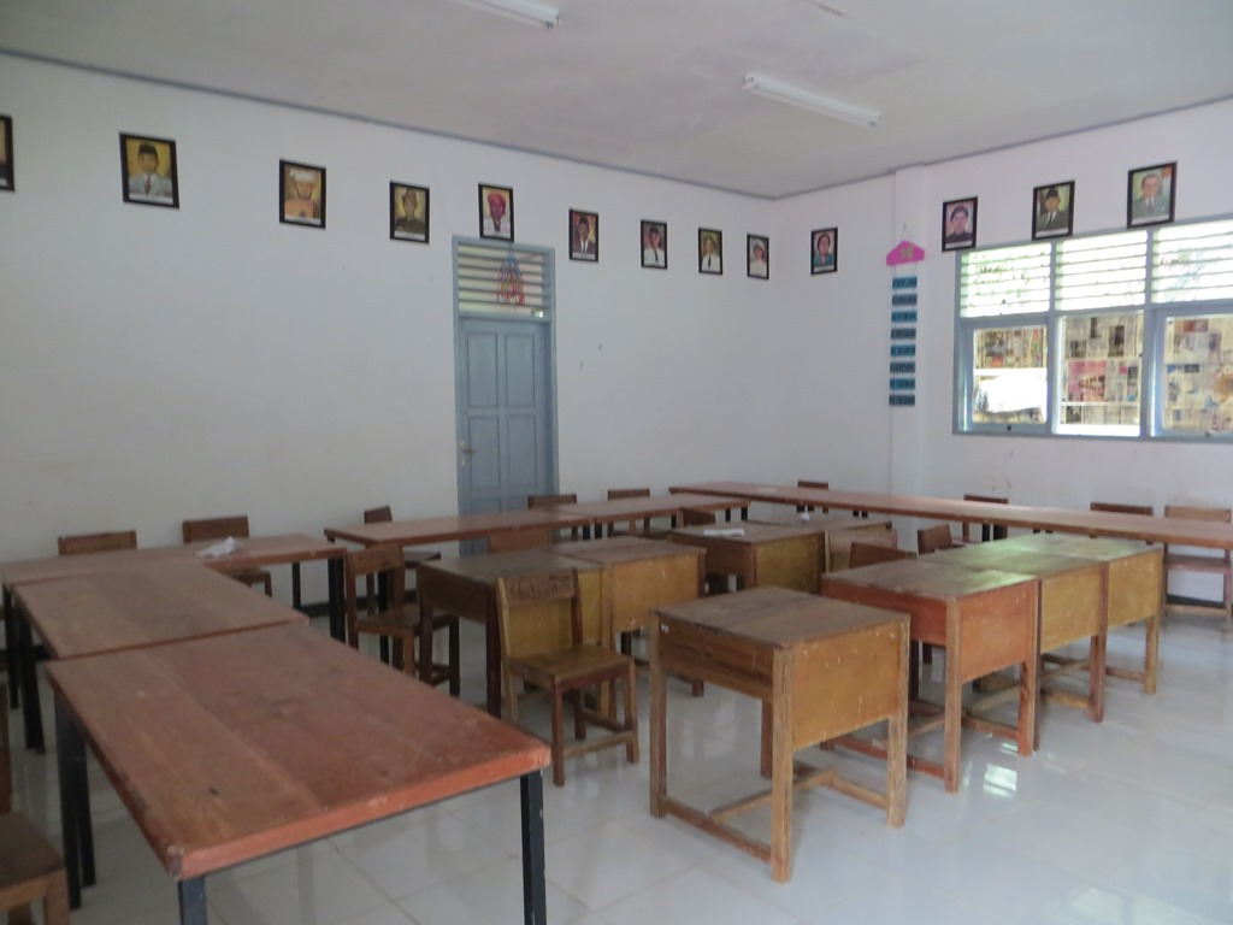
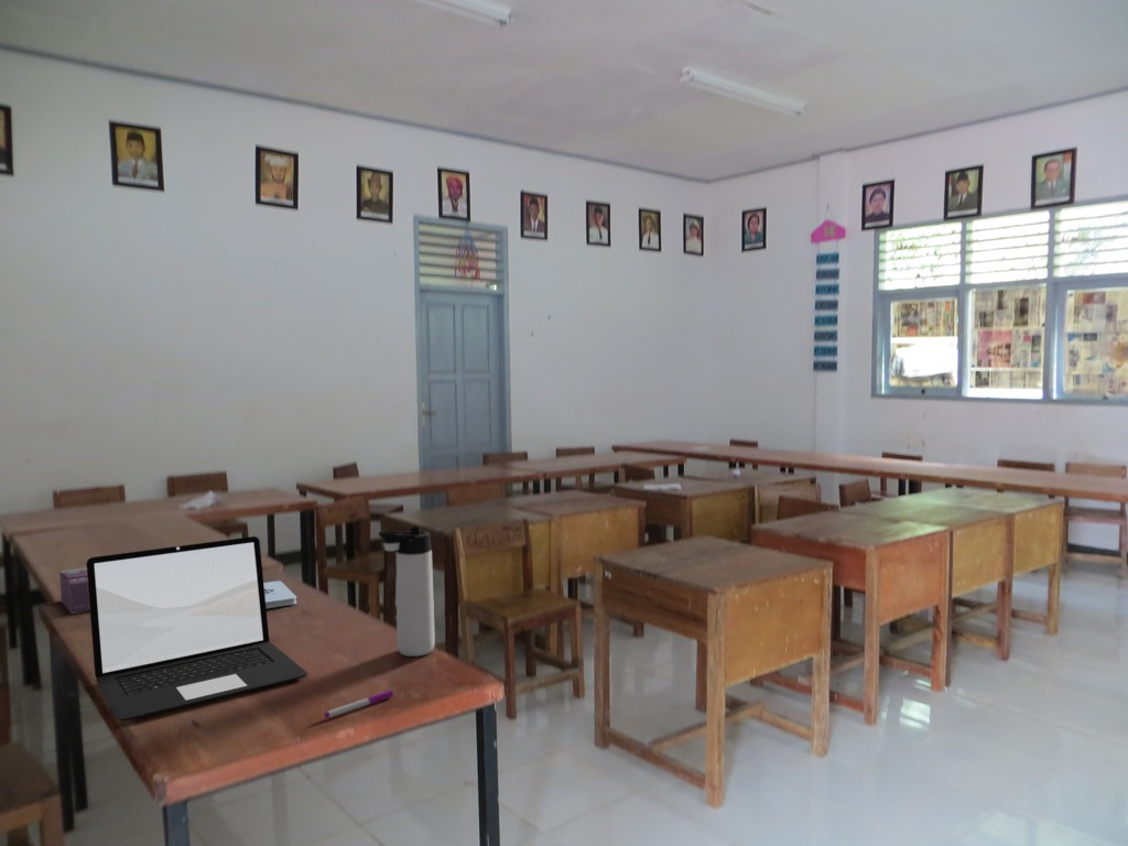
+ pen [323,688,394,719]
+ tissue box [58,566,90,615]
+ thermos bottle [378,525,436,658]
+ notepad [263,581,297,609]
+ laptop [86,535,308,722]
